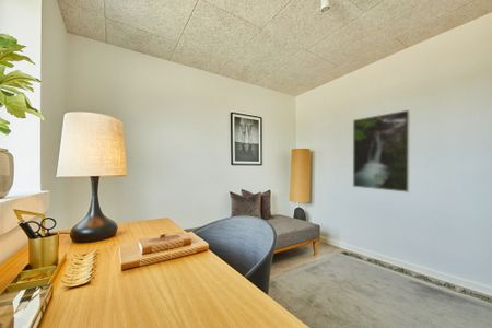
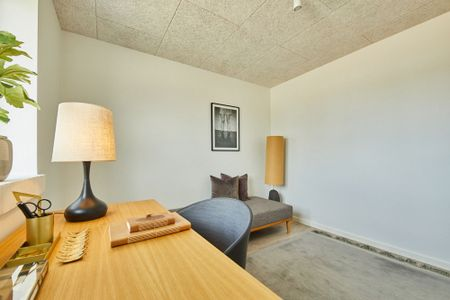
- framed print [352,109,411,194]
